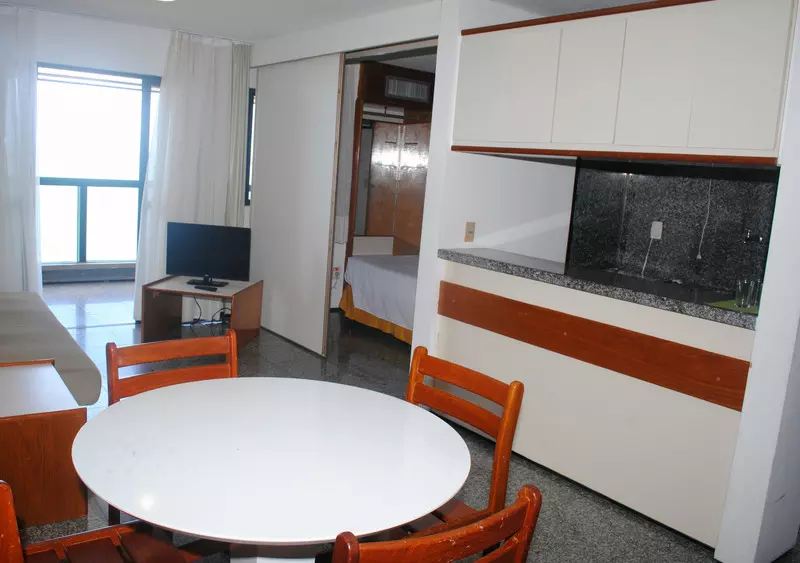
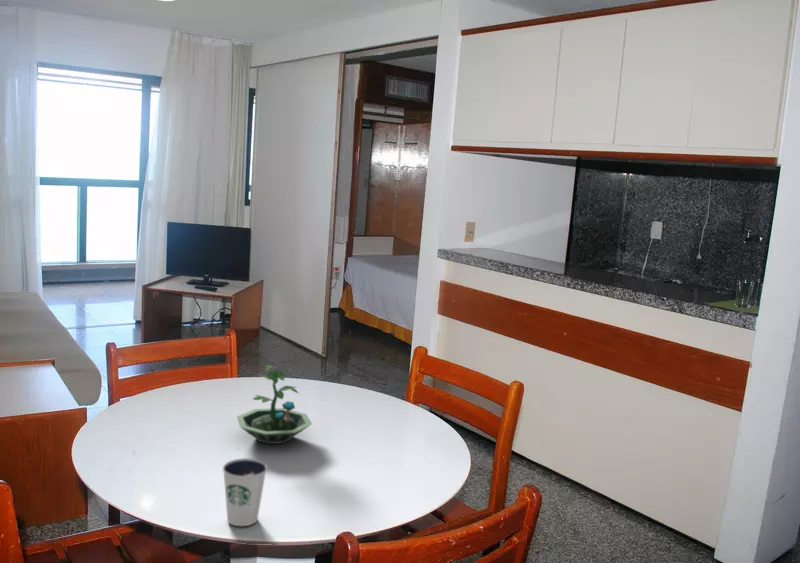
+ terrarium [236,364,313,445]
+ dixie cup [221,457,268,527]
